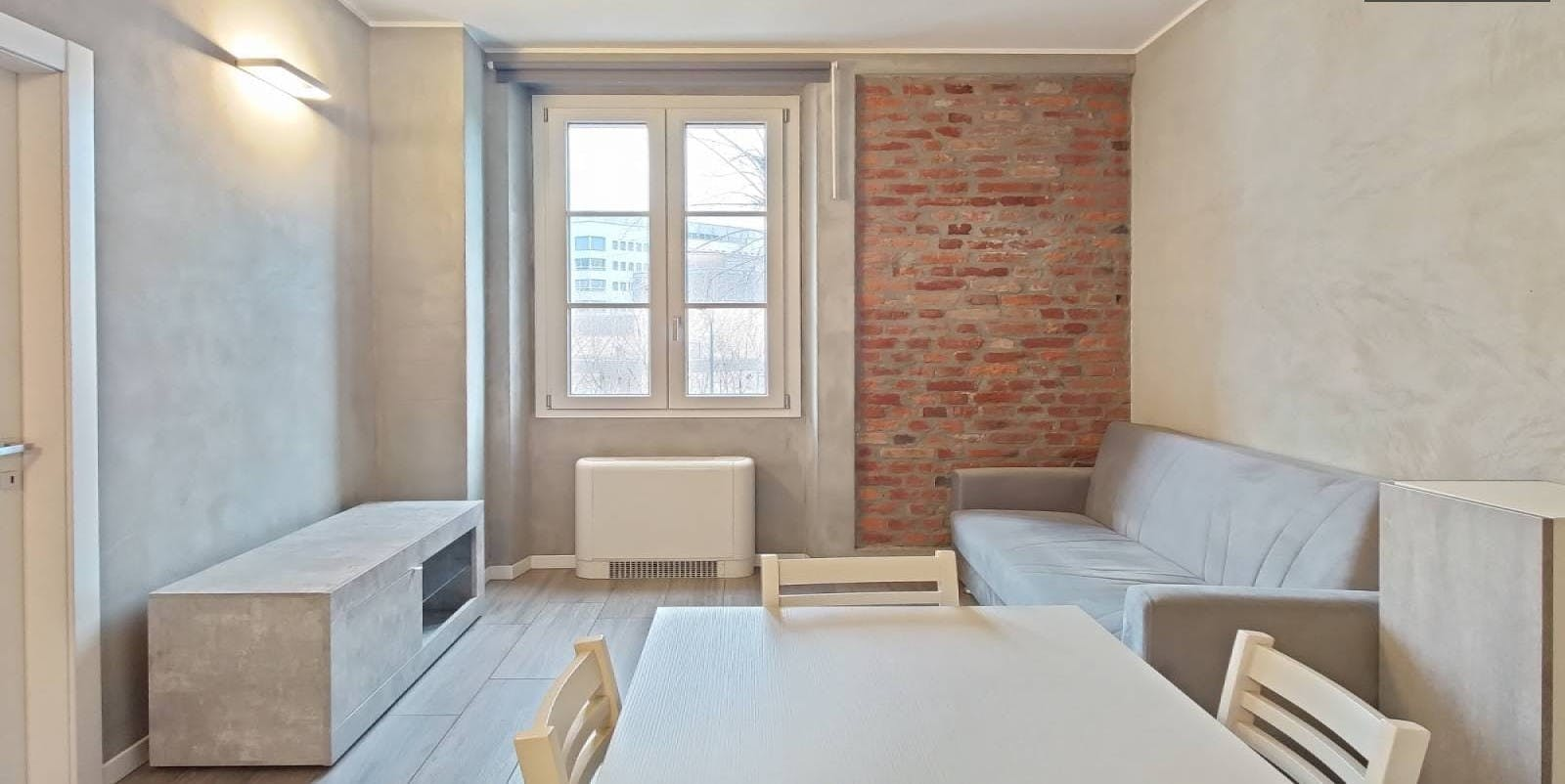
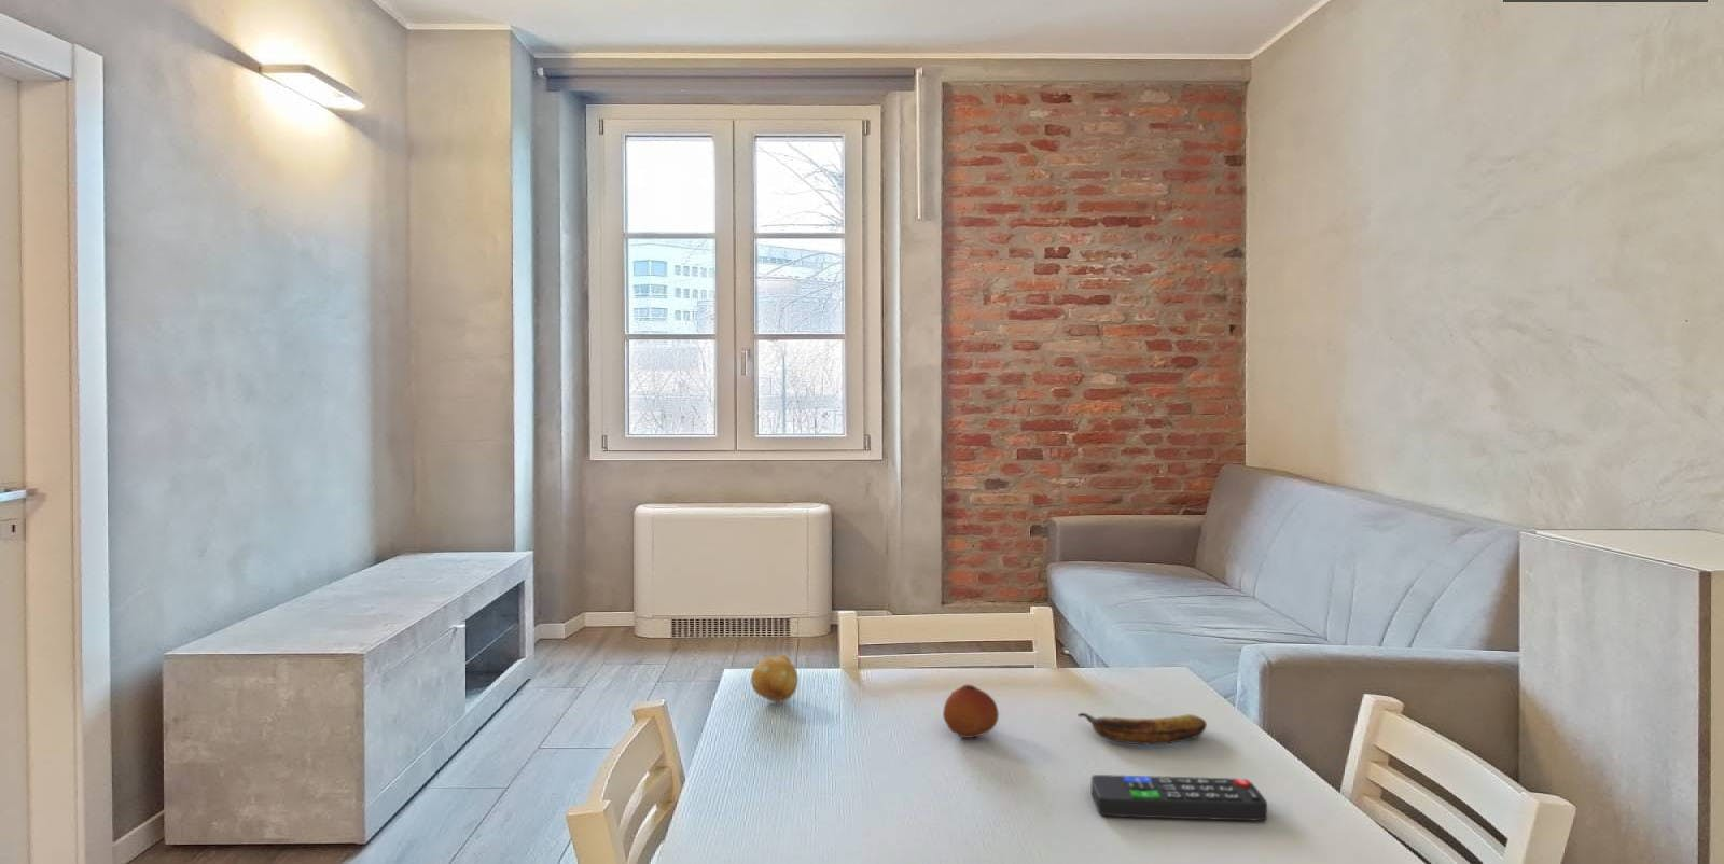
+ remote control [1091,774,1268,821]
+ fruit [942,684,1000,739]
+ banana [1076,712,1207,745]
+ fruit [750,654,800,703]
